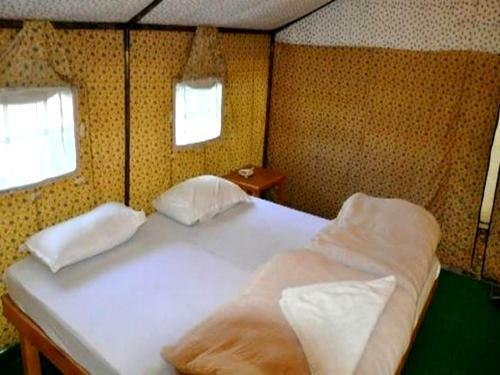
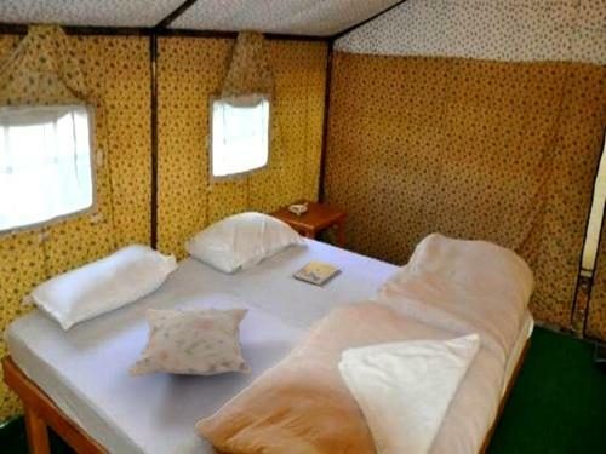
+ book [292,259,341,286]
+ decorative pillow [127,305,253,379]
